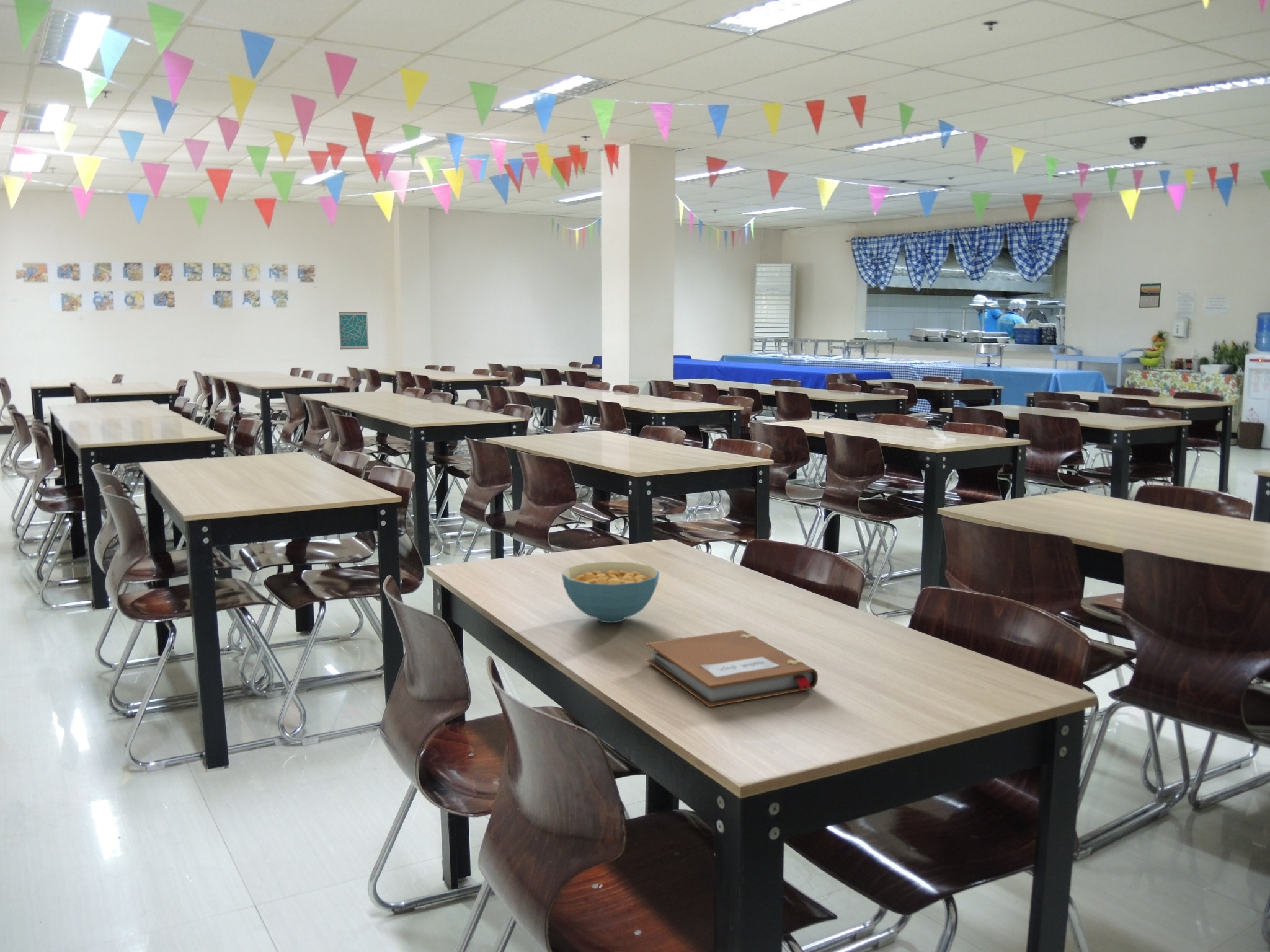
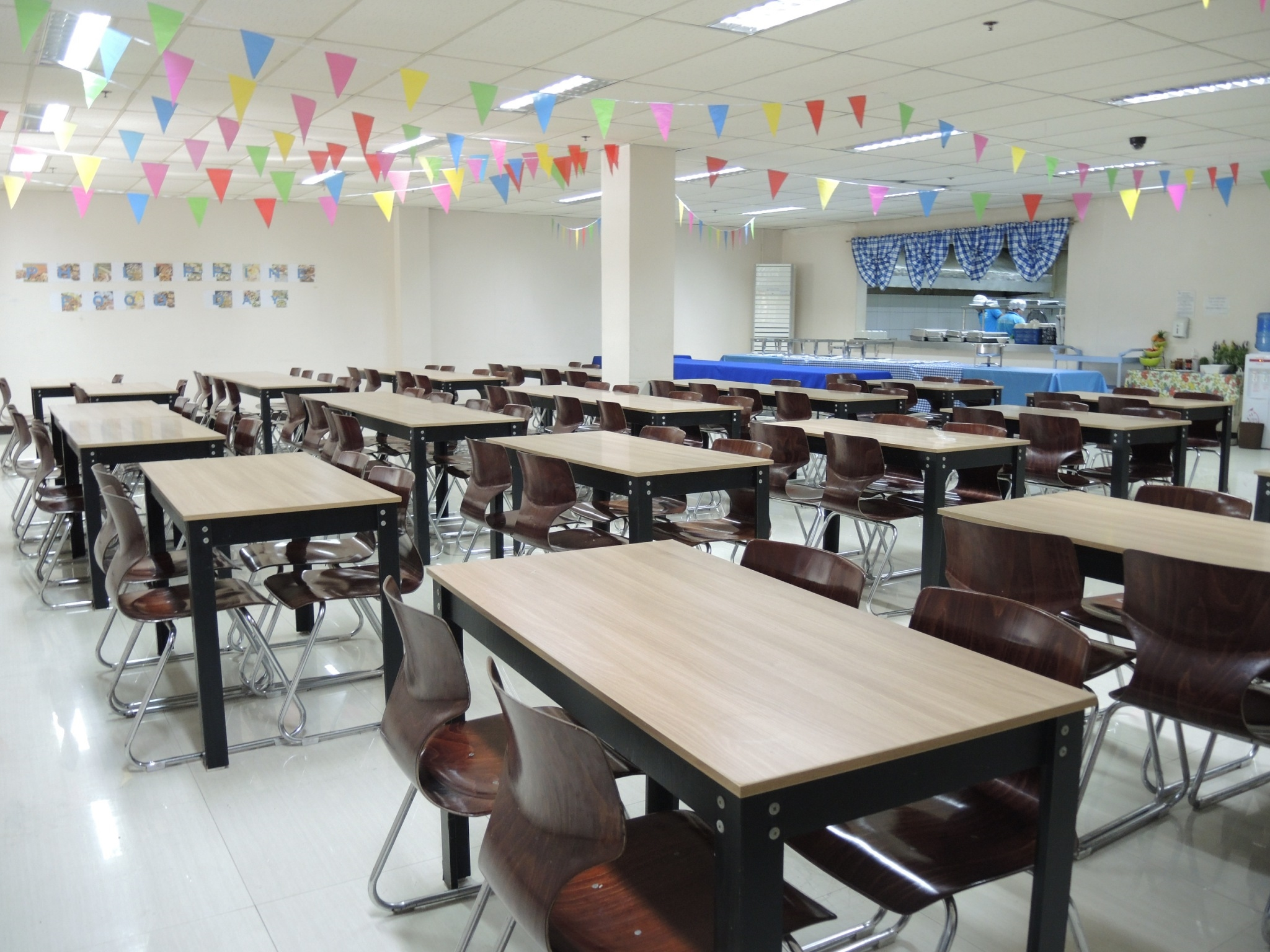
- cereal bowl [561,561,660,624]
- wall art [338,311,370,350]
- calendar [1139,282,1162,309]
- notebook [647,630,819,708]
